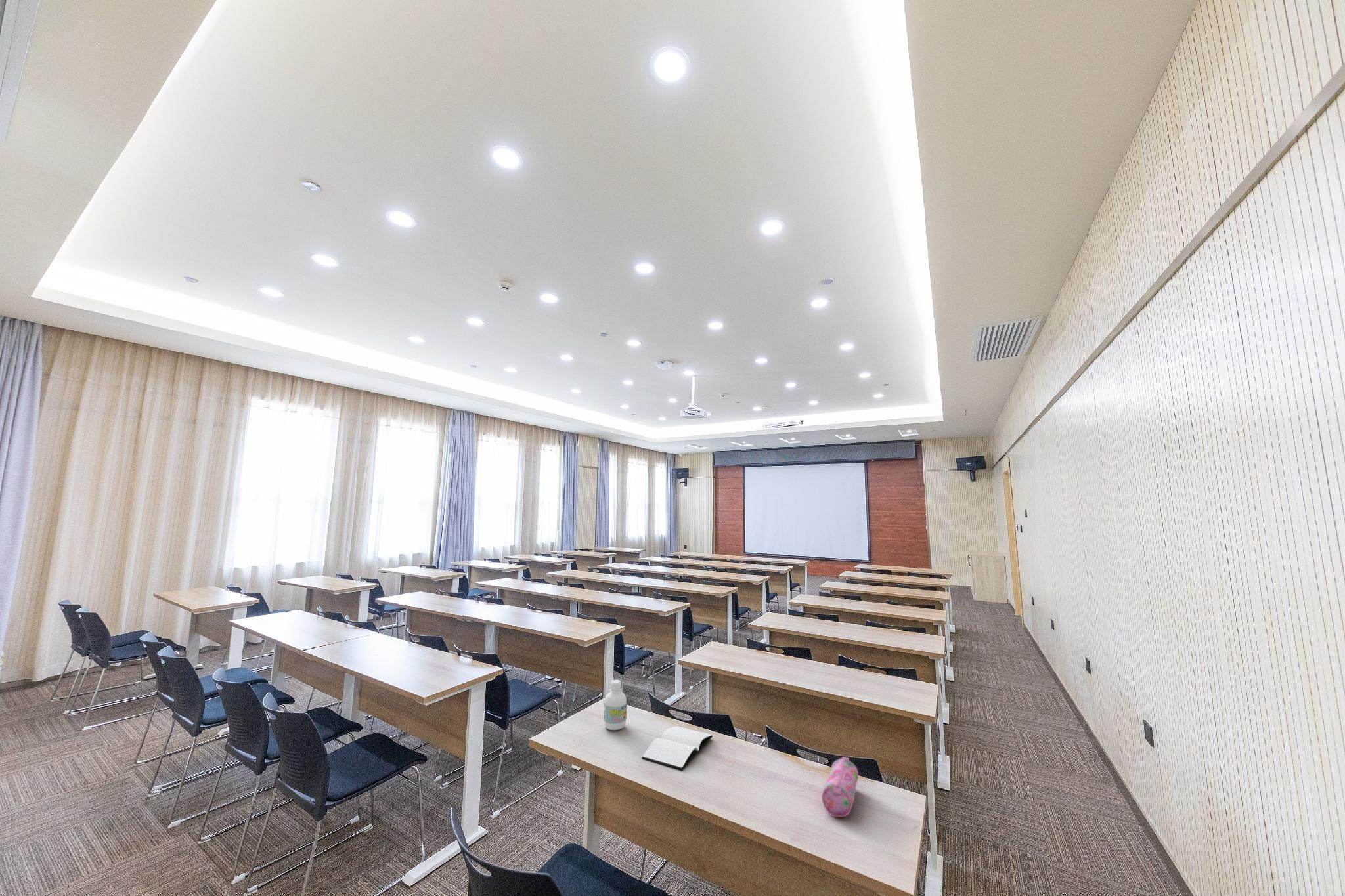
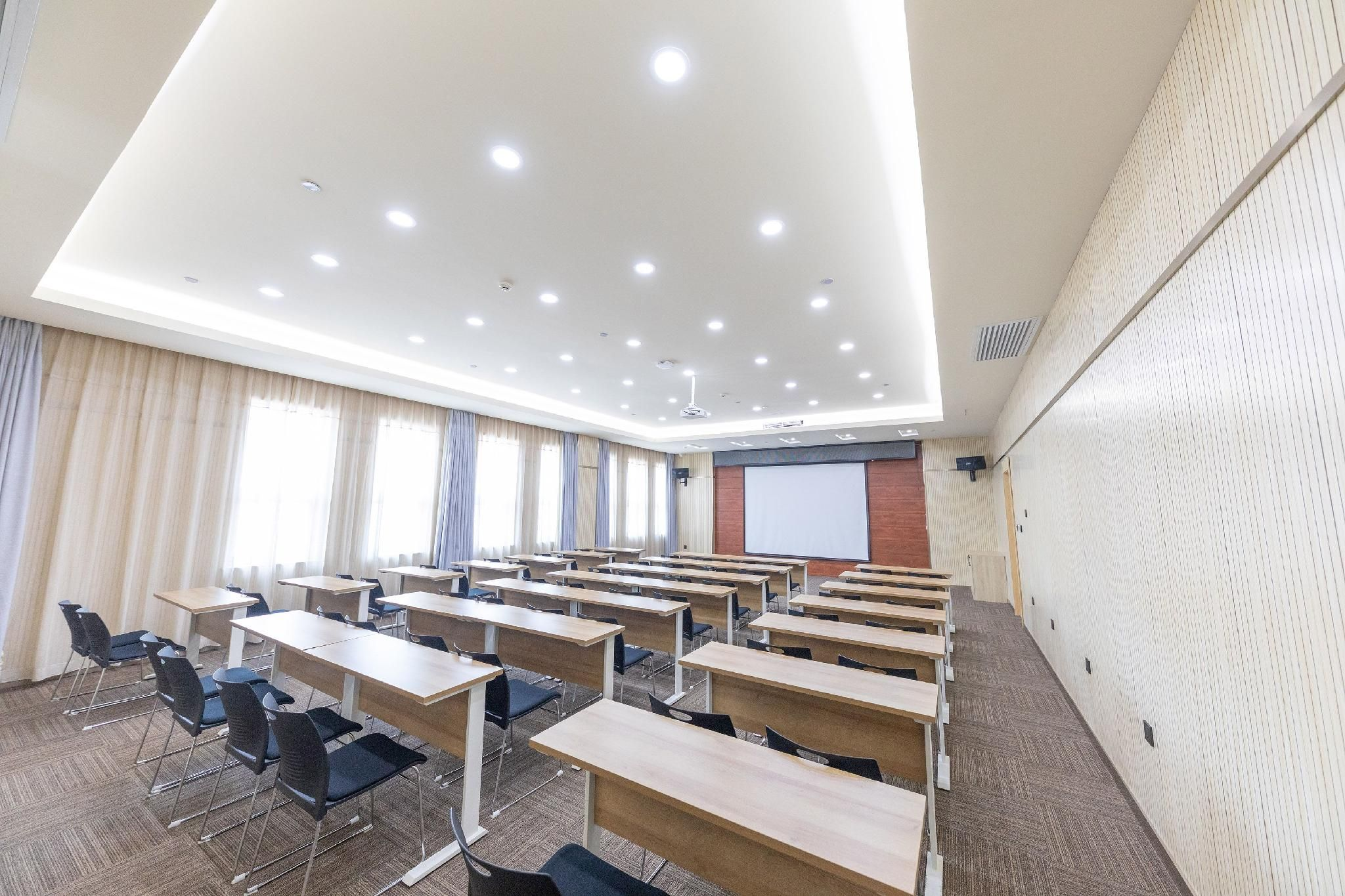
- bottle [604,679,627,731]
- book [641,726,713,770]
- pencil case [821,756,859,818]
